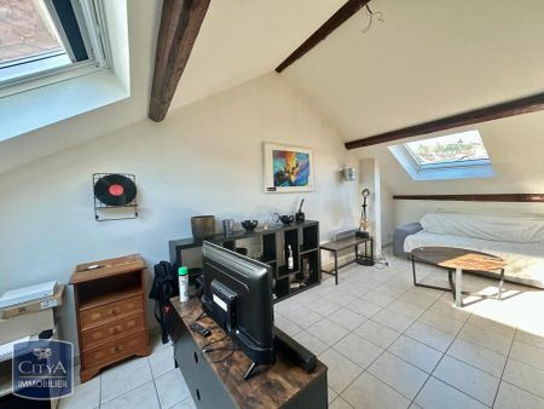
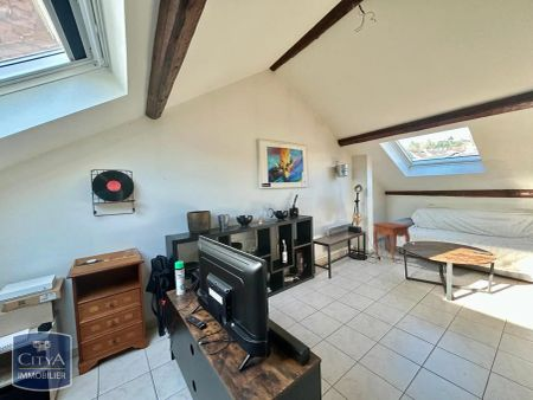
+ side table [372,221,411,263]
